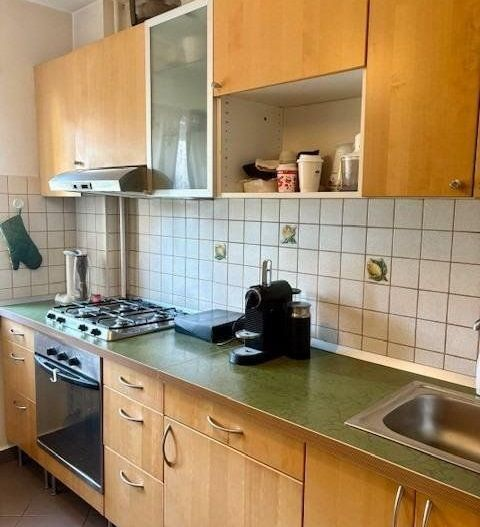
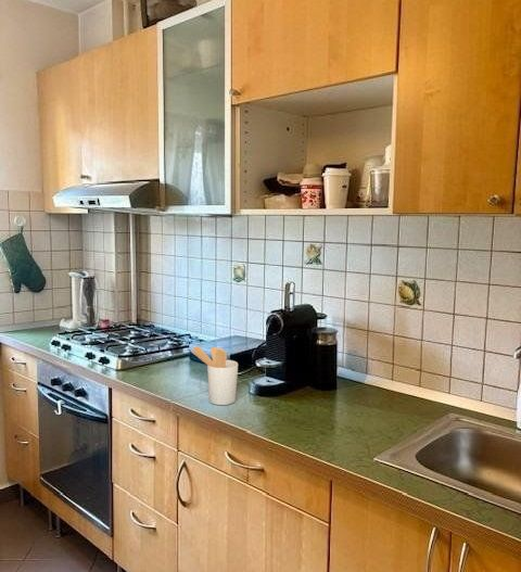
+ utensil holder [190,345,239,406]
